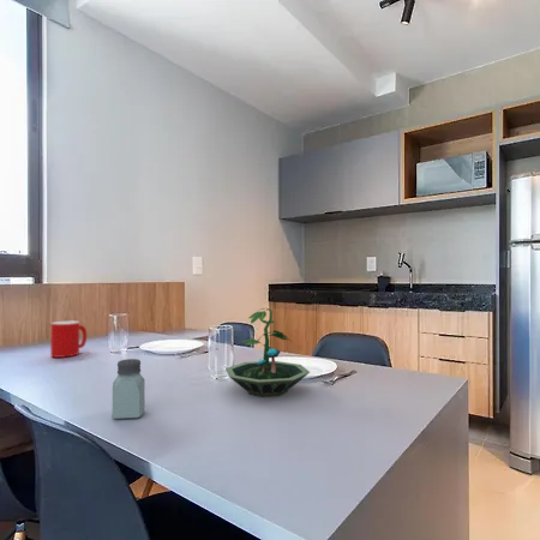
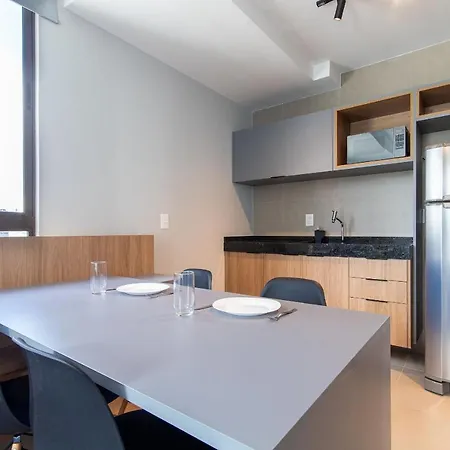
- cup [49,320,88,359]
- terrarium [224,307,311,398]
- saltshaker [112,358,146,420]
